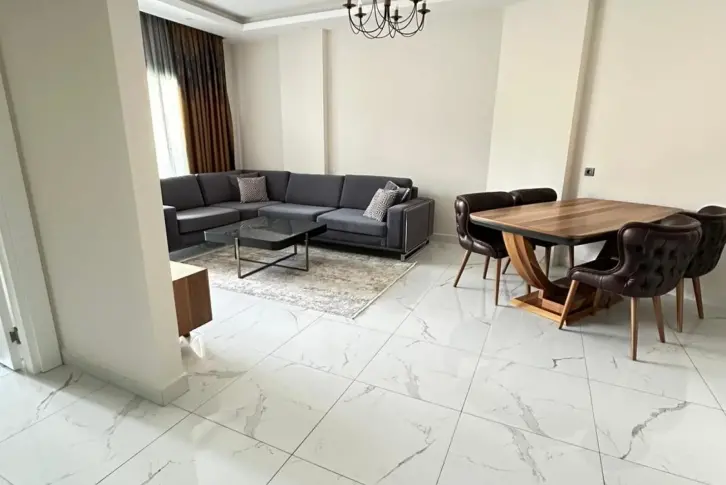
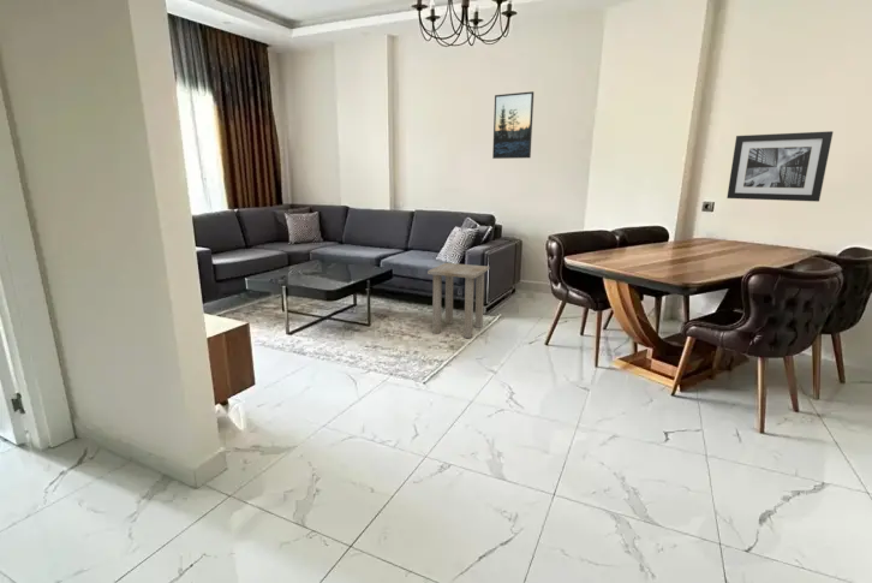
+ wall art [725,130,834,203]
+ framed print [491,90,534,160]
+ side table [426,262,490,339]
